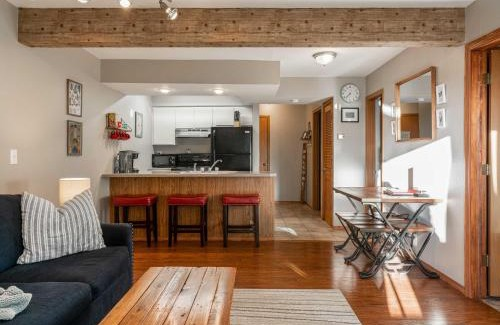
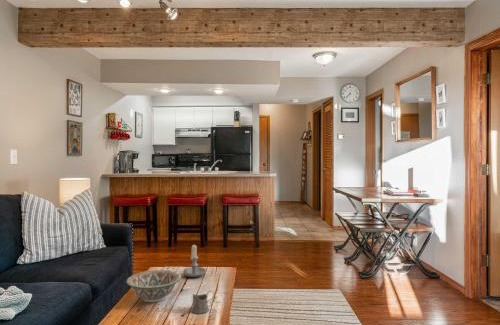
+ tea glass holder [190,290,216,315]
+ decorative bowl [126,269,182,303]
+ candle [182,243,207,278]
